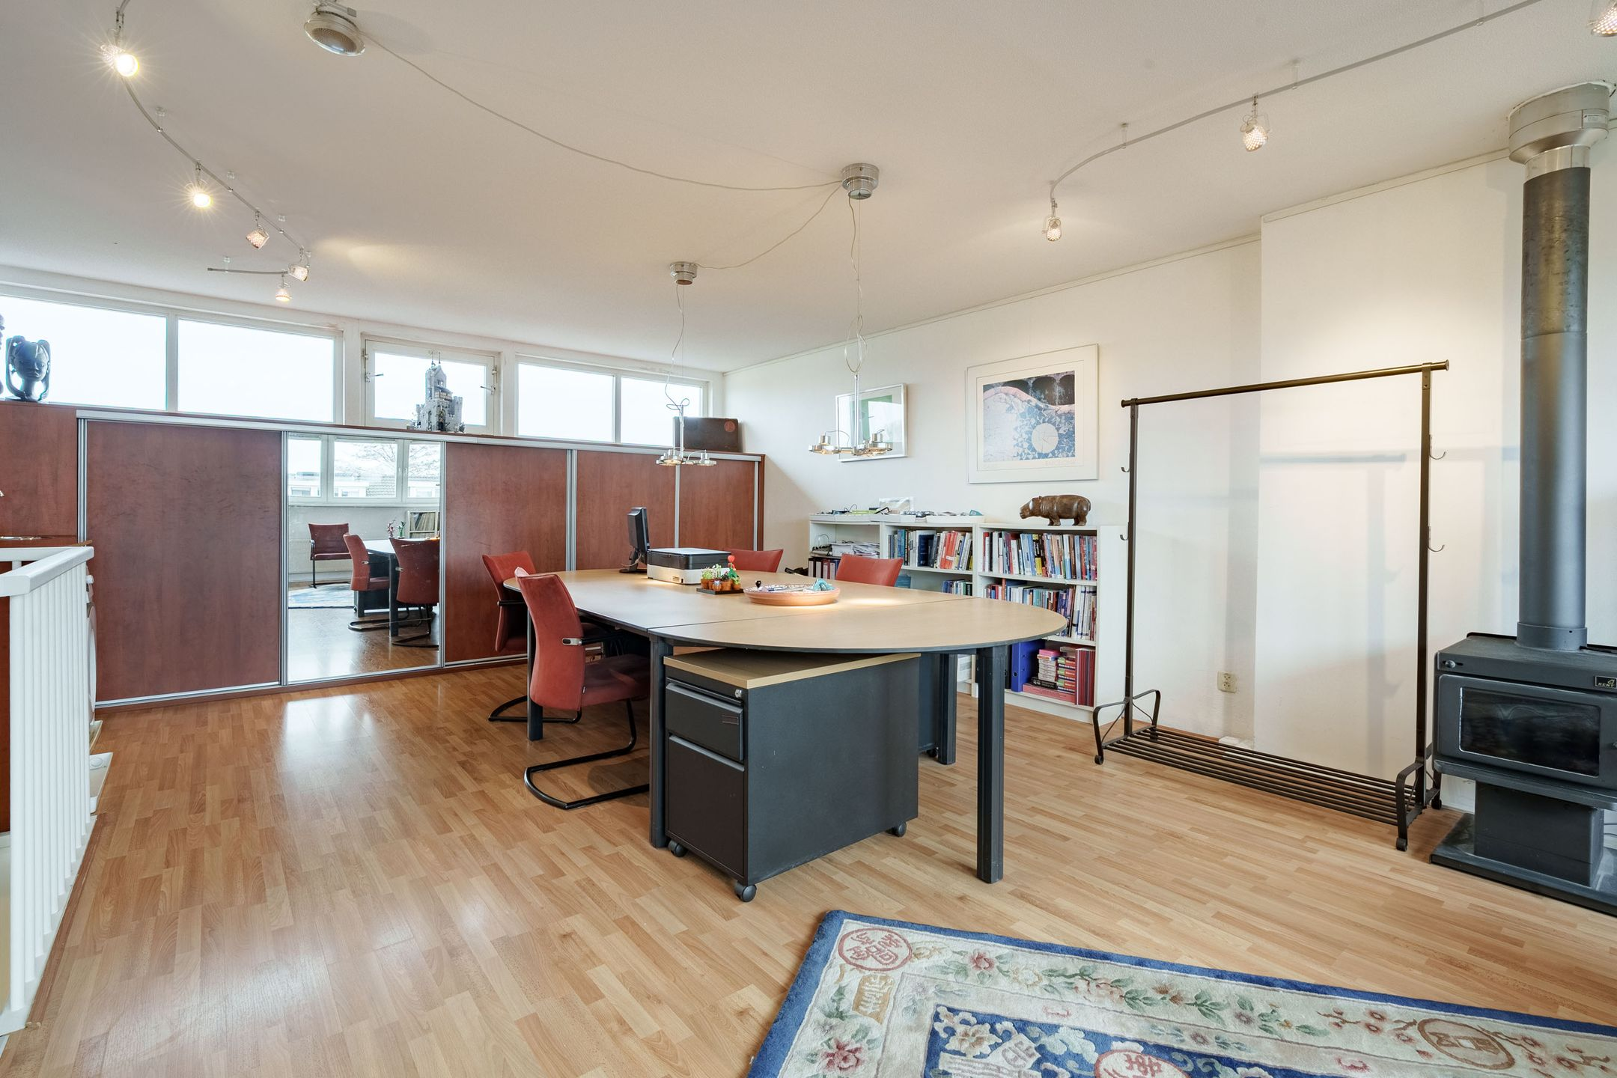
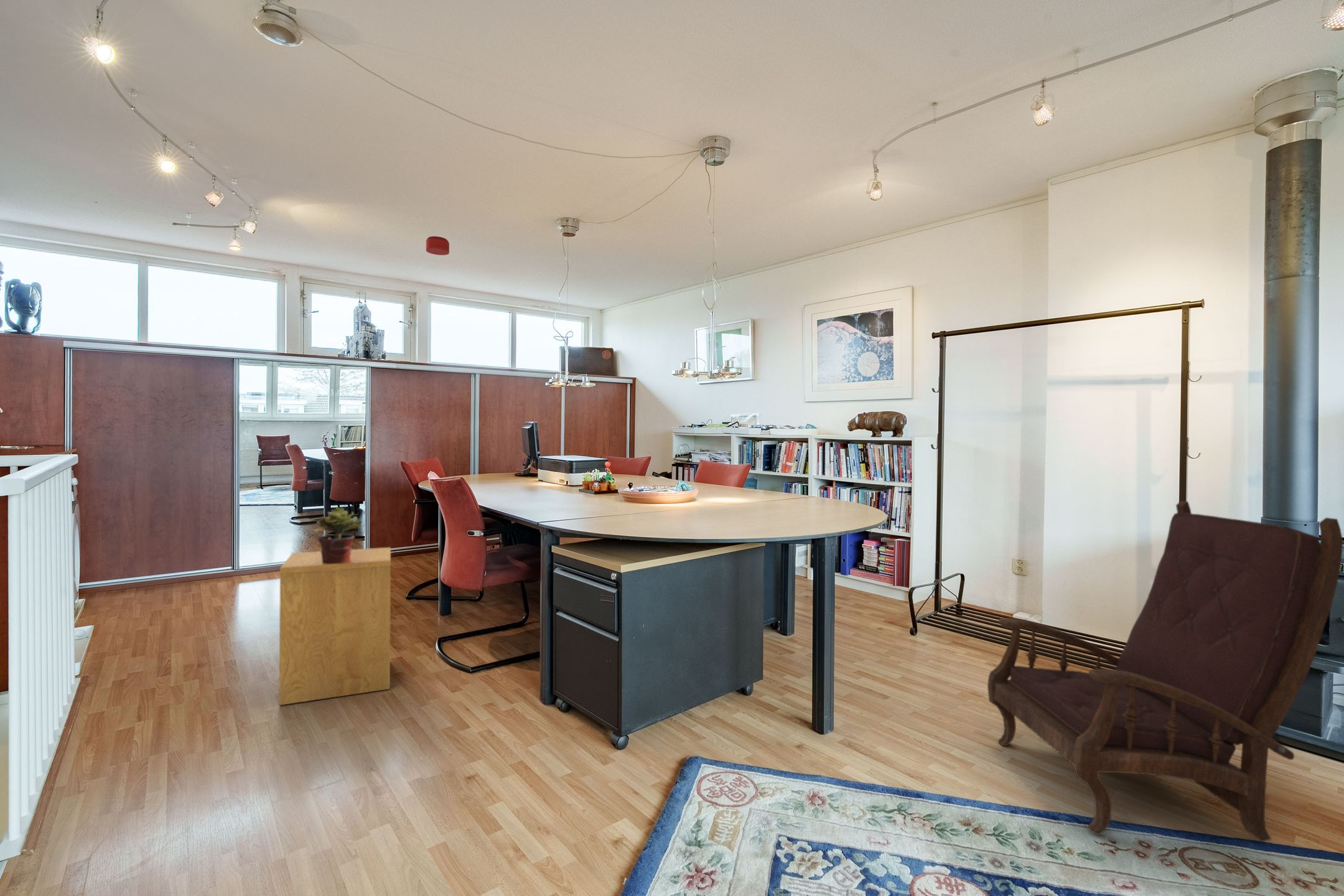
+ smoke detector [426,236,450,256]
+ side table [279,547,391,706]
+ armchair [987,500,1343,842]
+ potted plant [312,506,363,564]
